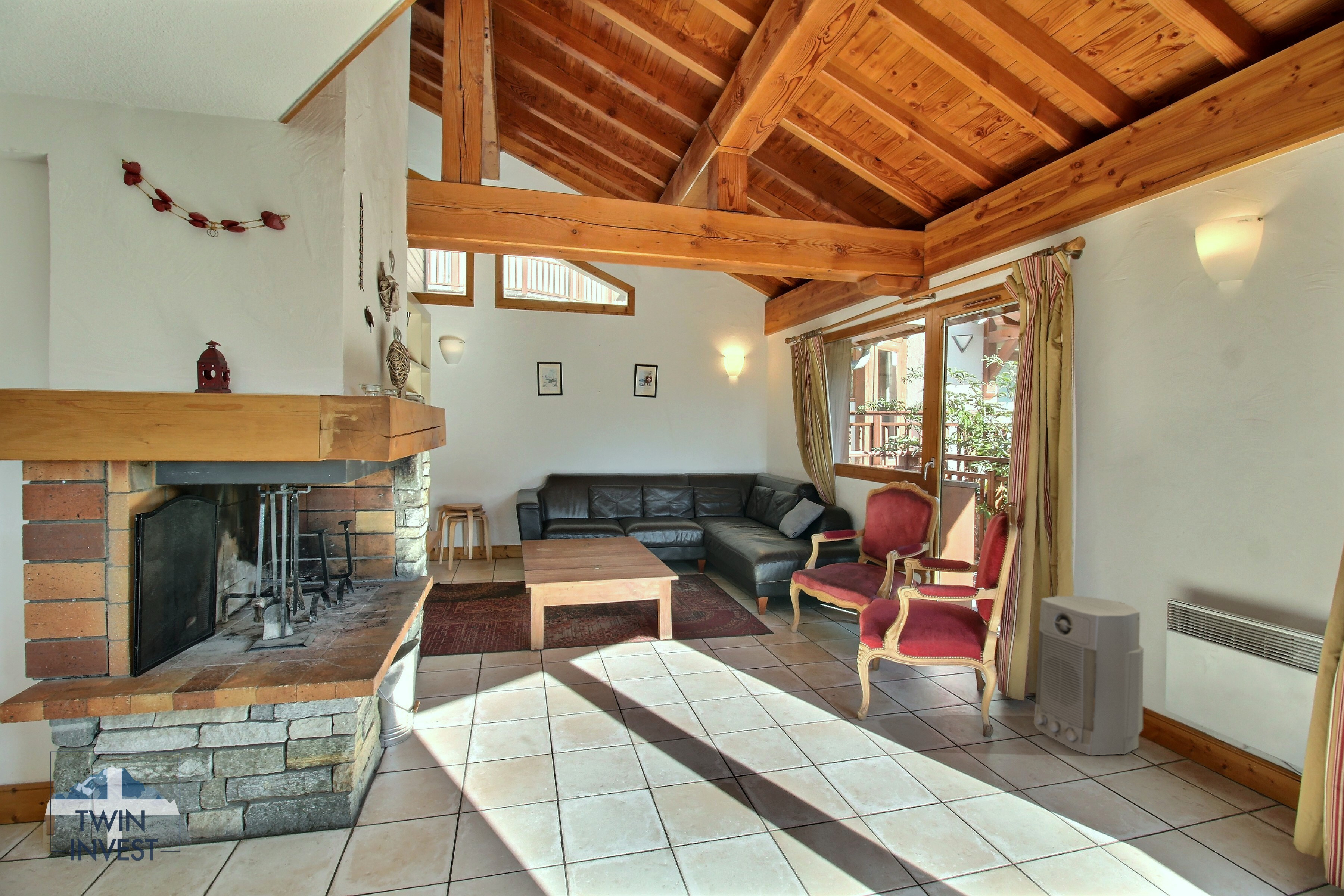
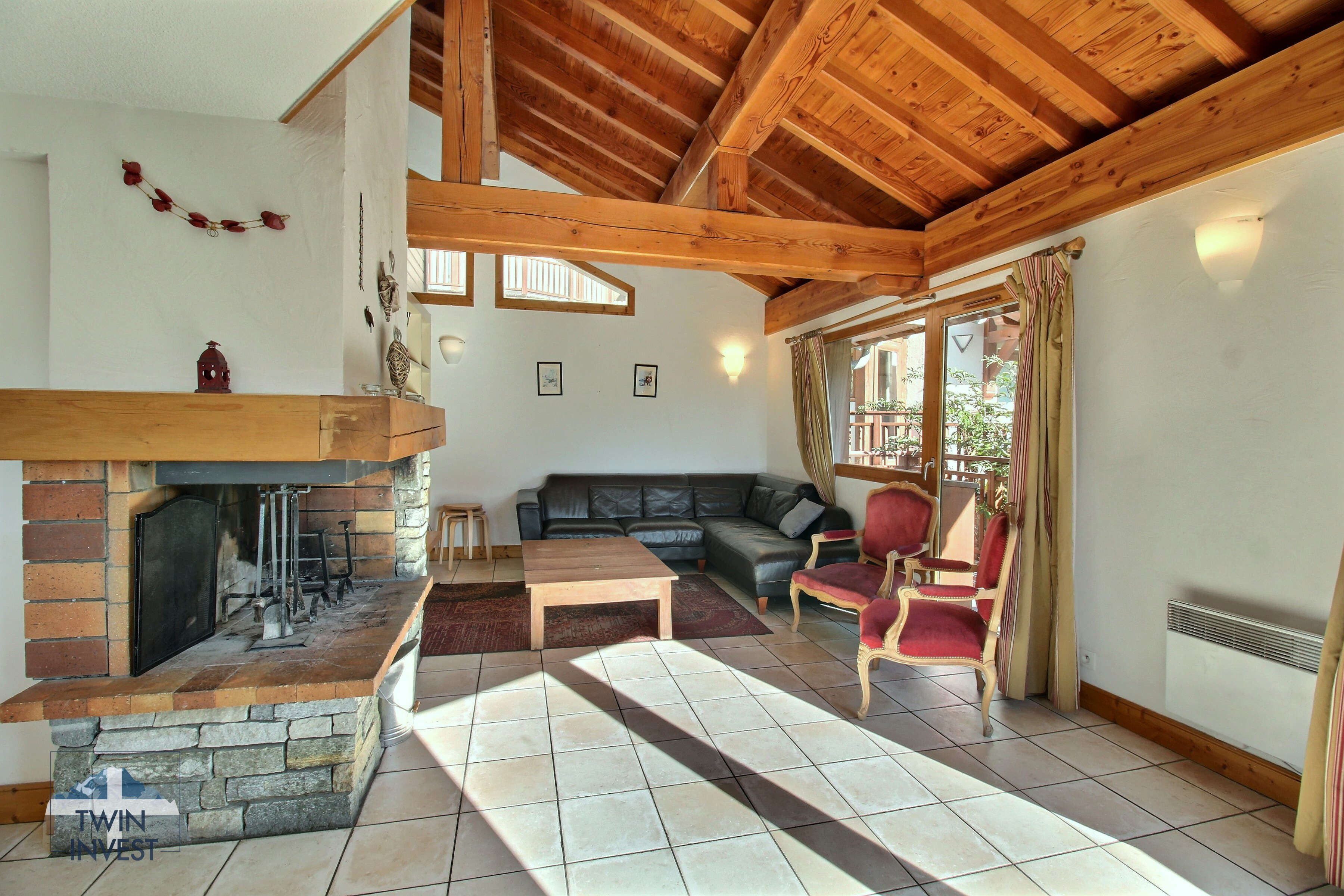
- air purifier [1033,596,1144,756]
